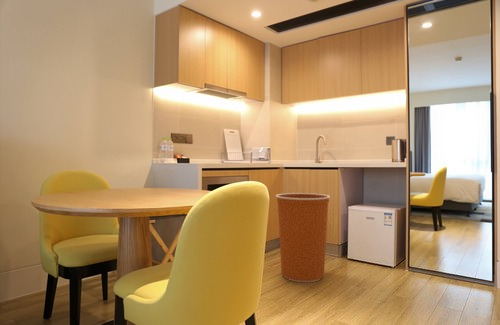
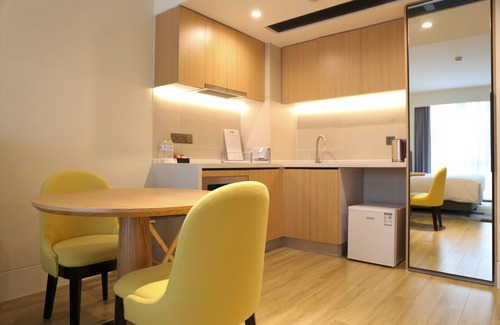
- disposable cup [275,192,331,283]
